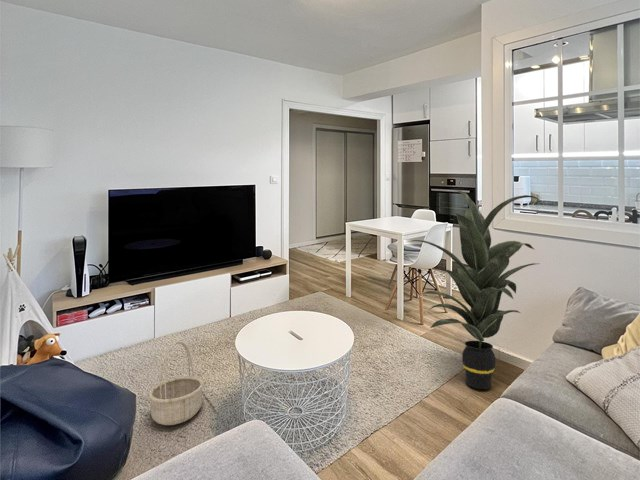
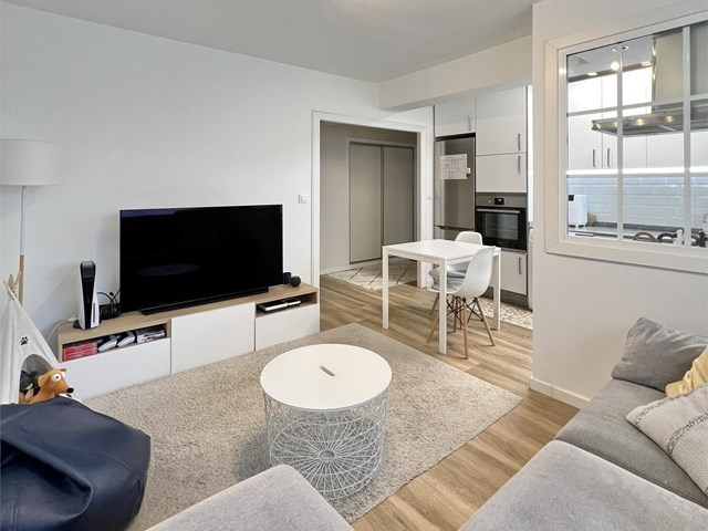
- indoor plant [407,189,541,390]
- basket [148,341,204,426]
